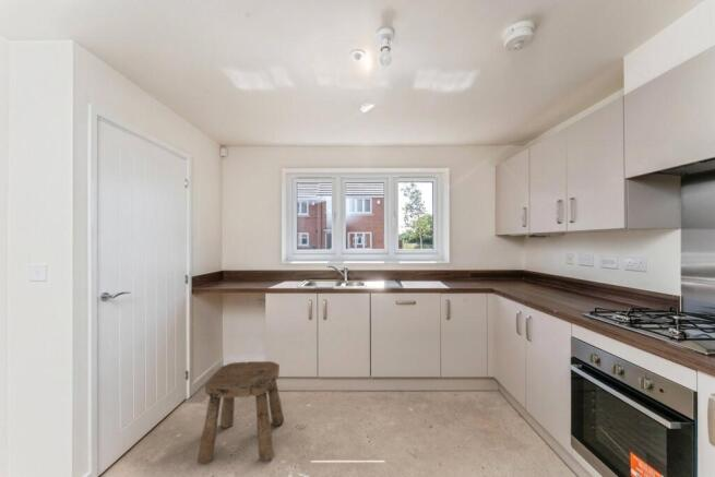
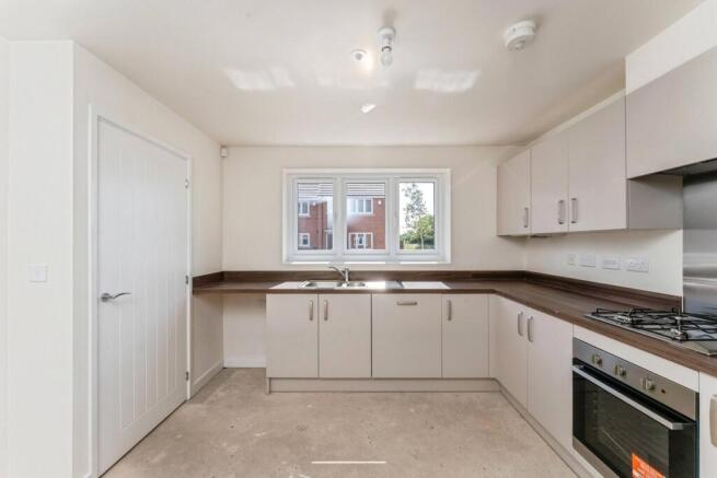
- stool [196,360,285,465]
